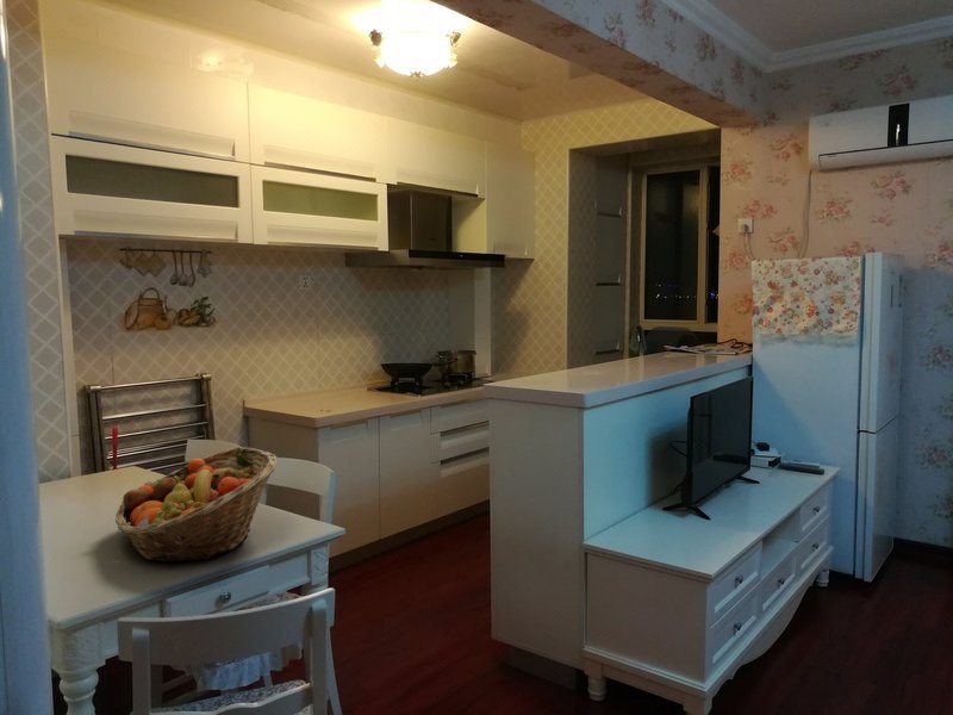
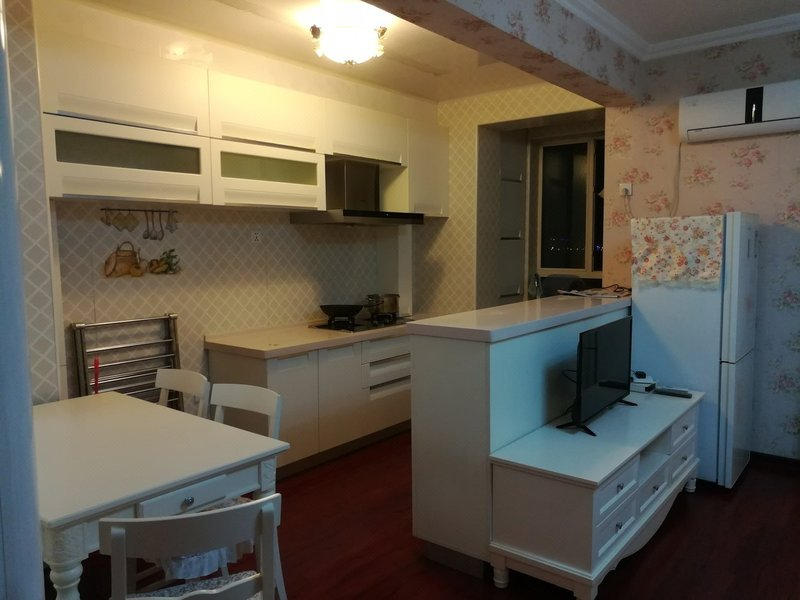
- fruit basket [114,446,279,562]
